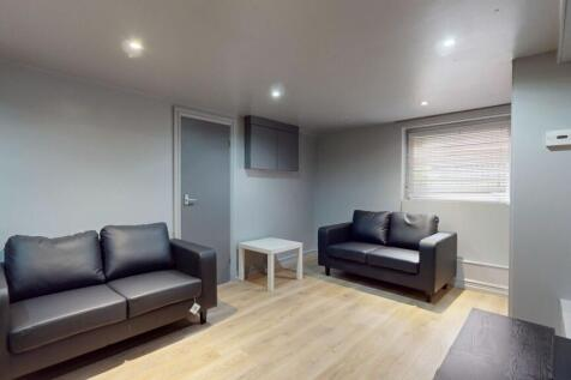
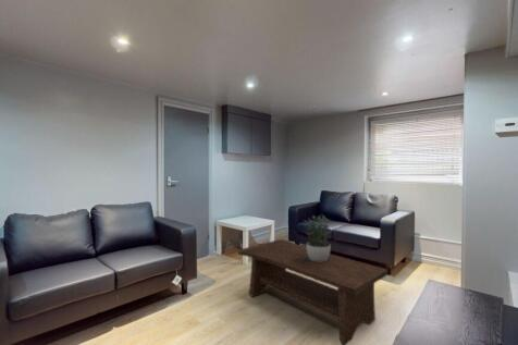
+ coffee table [237,238,388,345]
+ potted plant [301,213,332,262]
